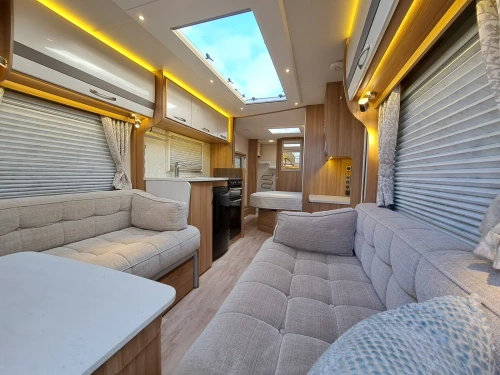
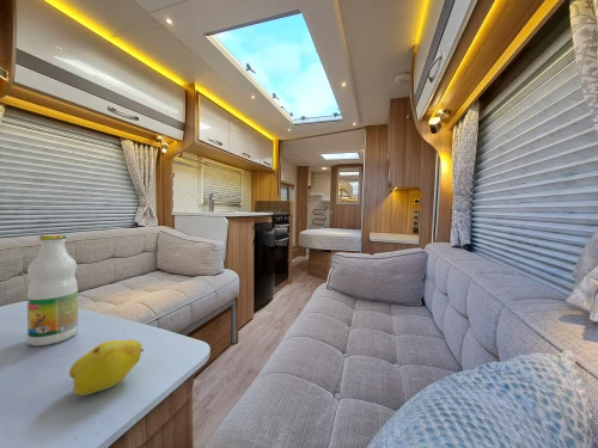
+ bottle [26,233,79,346]
+ fruit [68,338,145,397]
